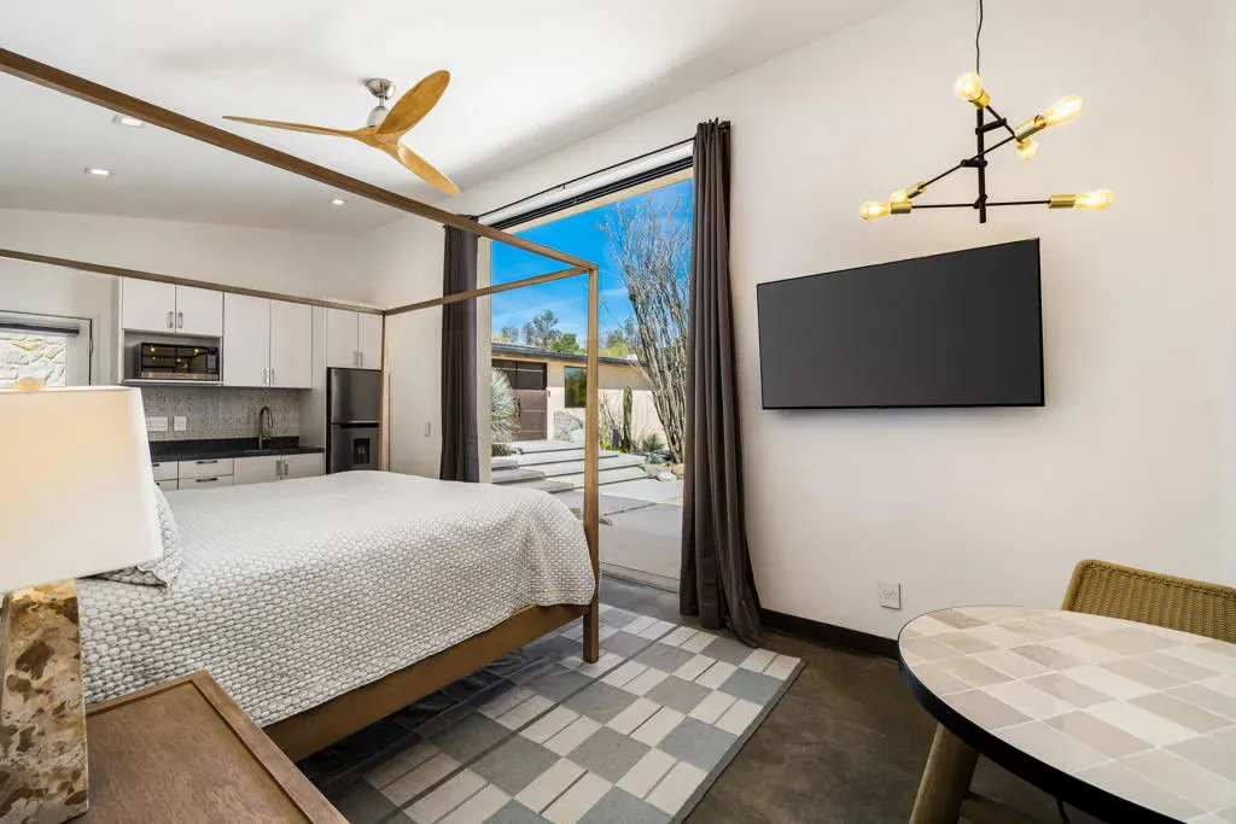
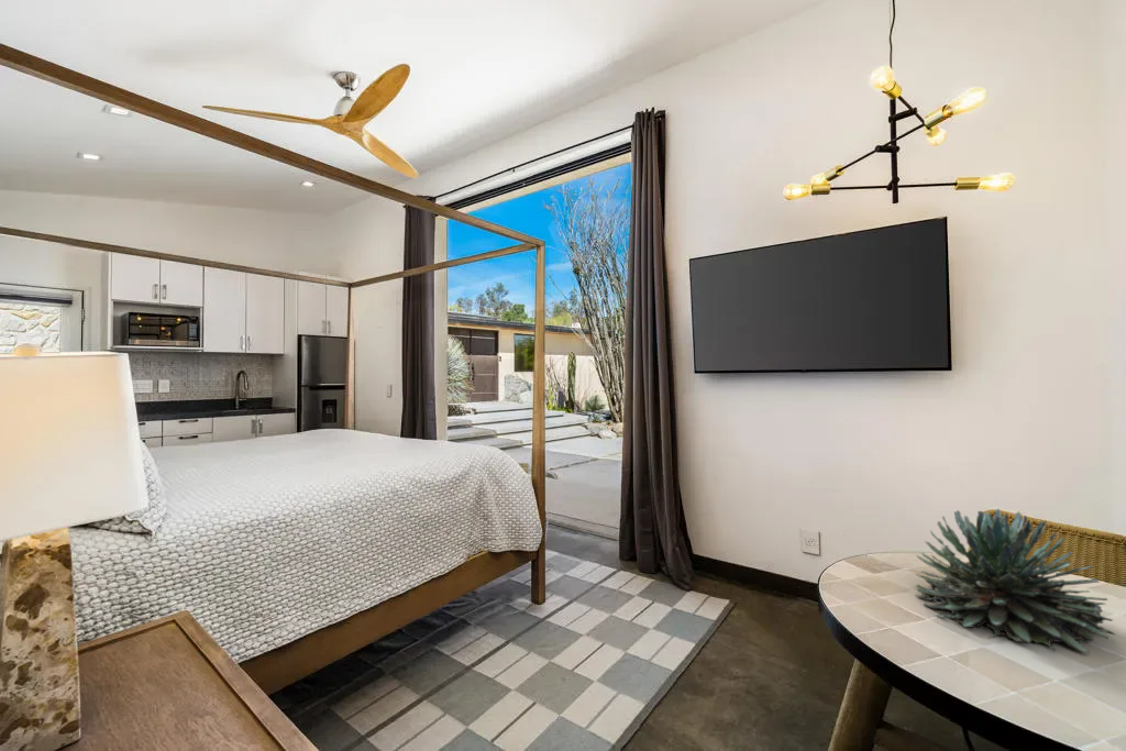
+ succulent plant [914,508,1116,654]
